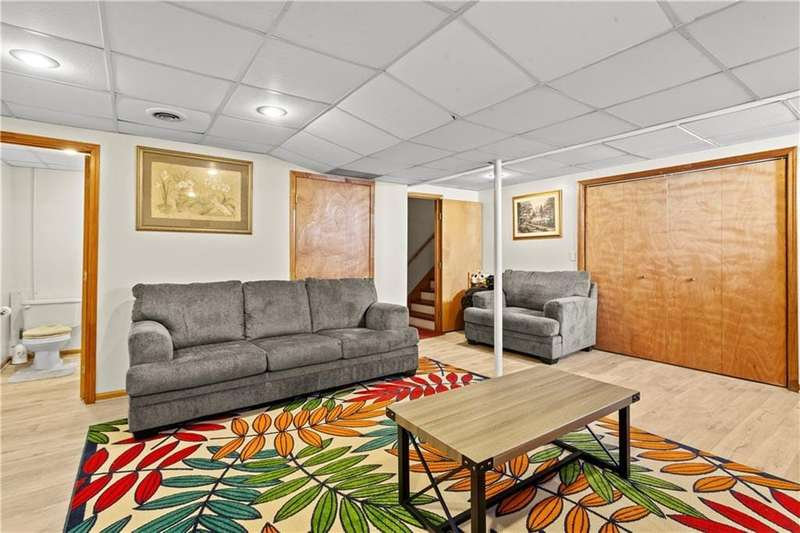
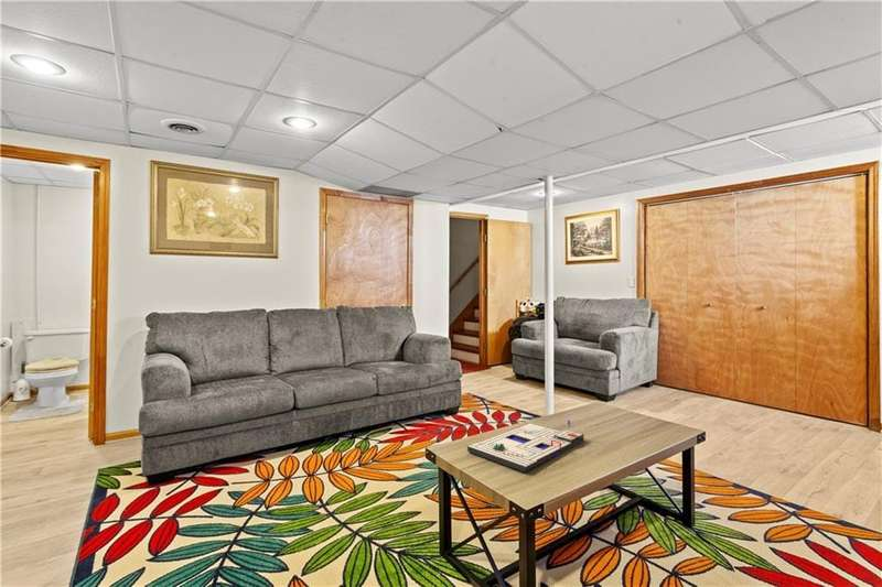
+ board game [466,418,584,472]
